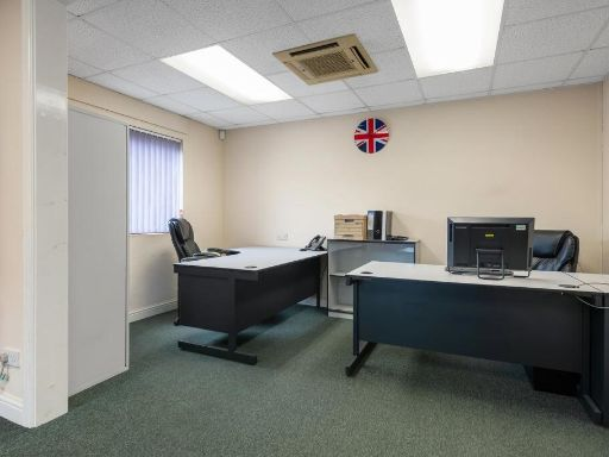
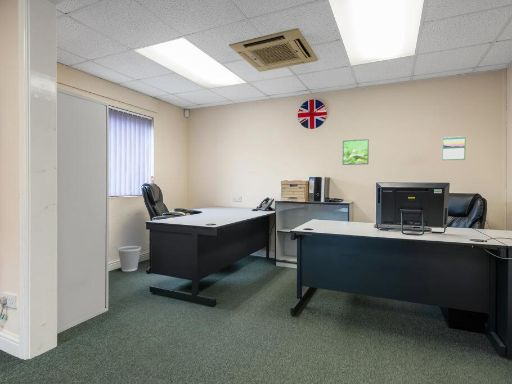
+ calendar [441,135,467,161]
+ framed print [342,138,370,166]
+ wastebasket [117,245,142,272]
